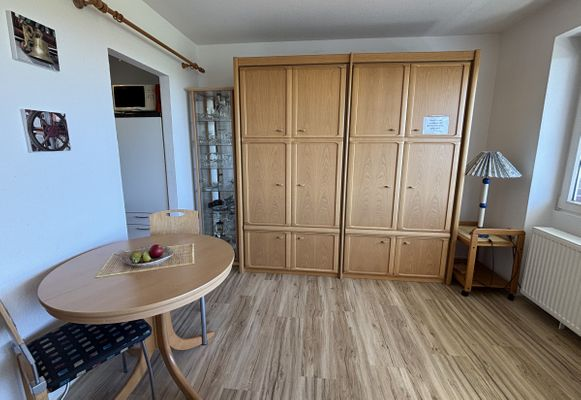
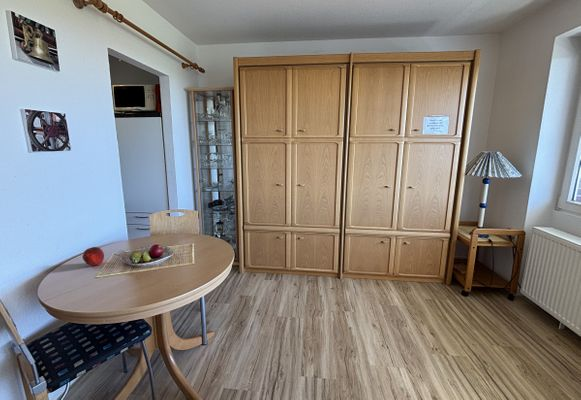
+ apple [82,246,105,267]
